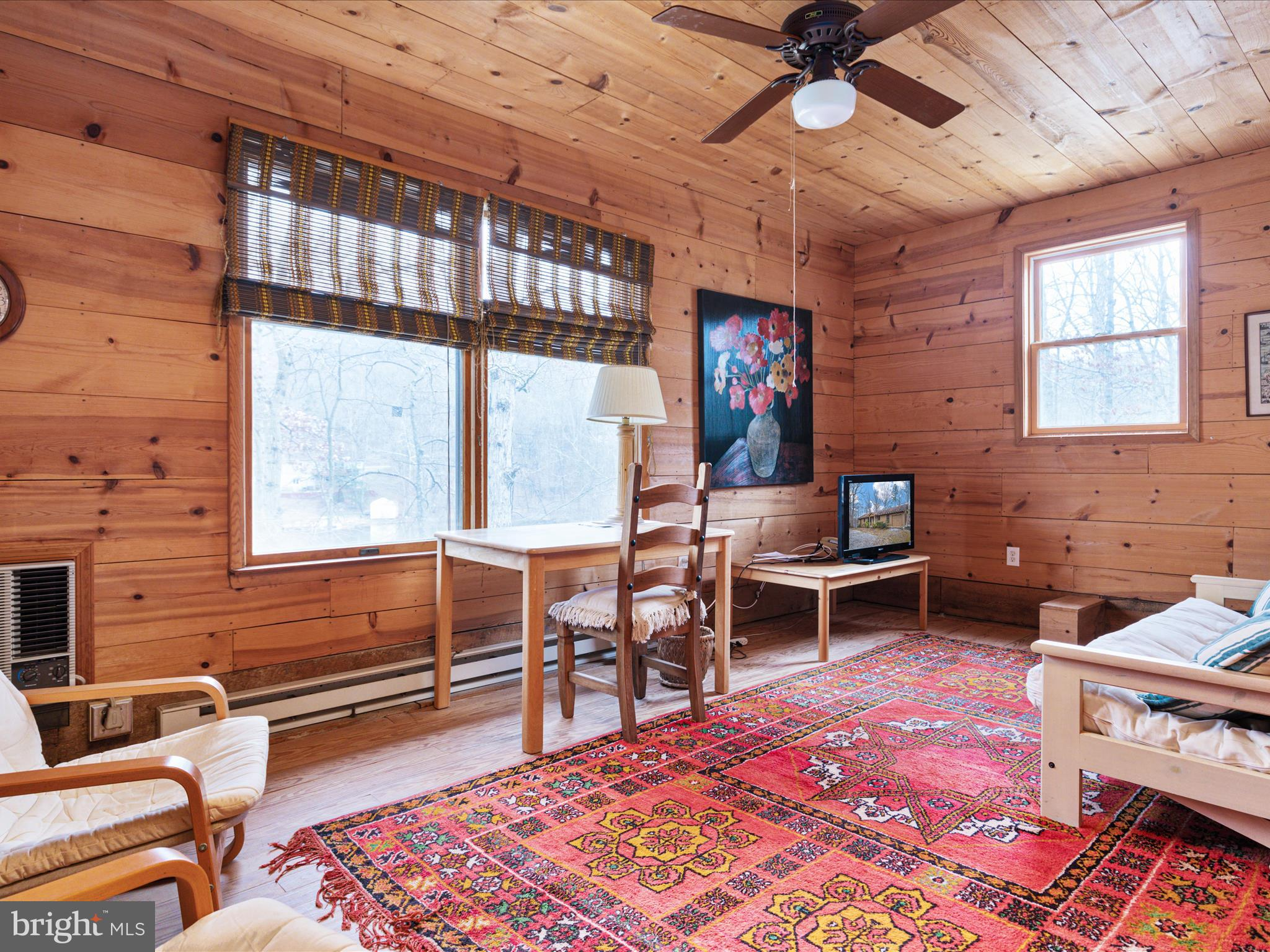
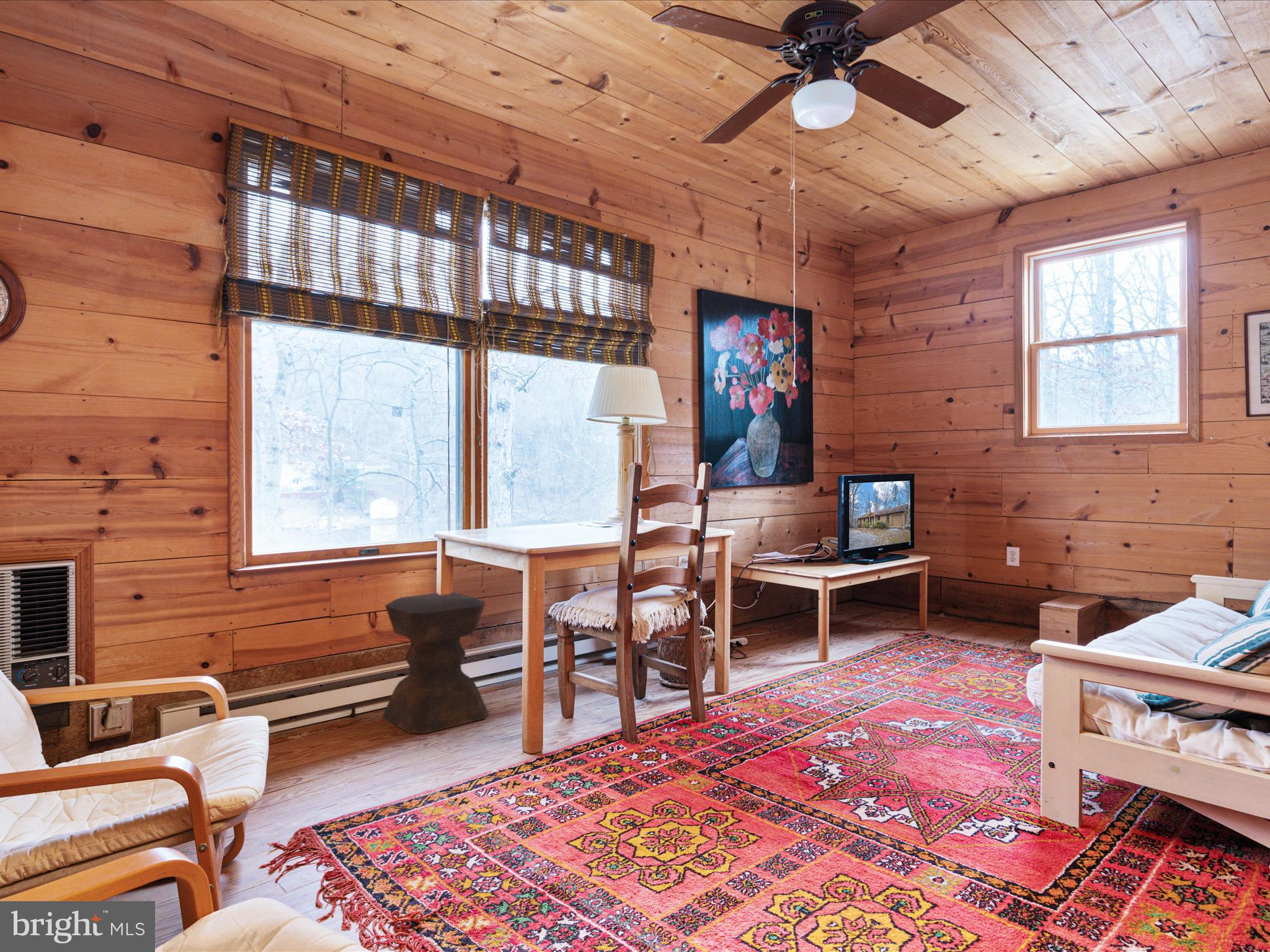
+ stool [381,592,489,734]
